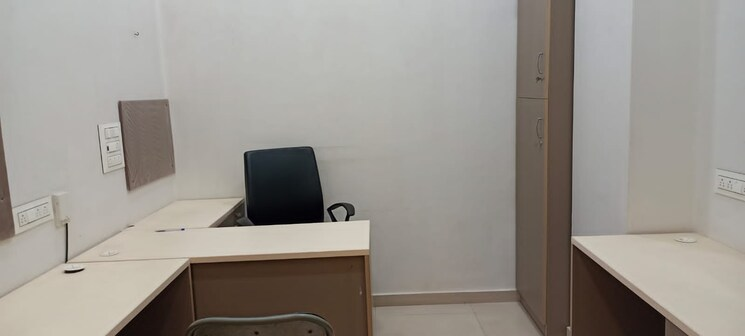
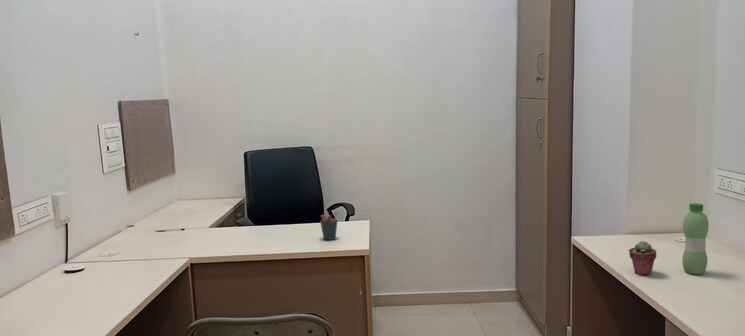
+ potted succulent [628,240,657,276]
+ water bottle [681,202,710,276]
+ pen holder [319,211,339,241]
